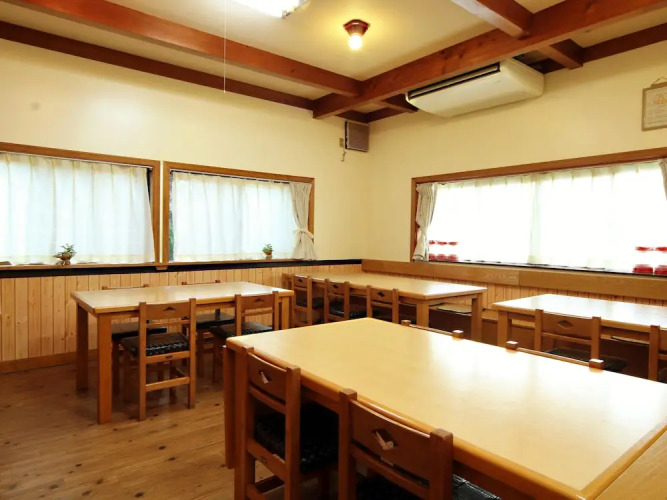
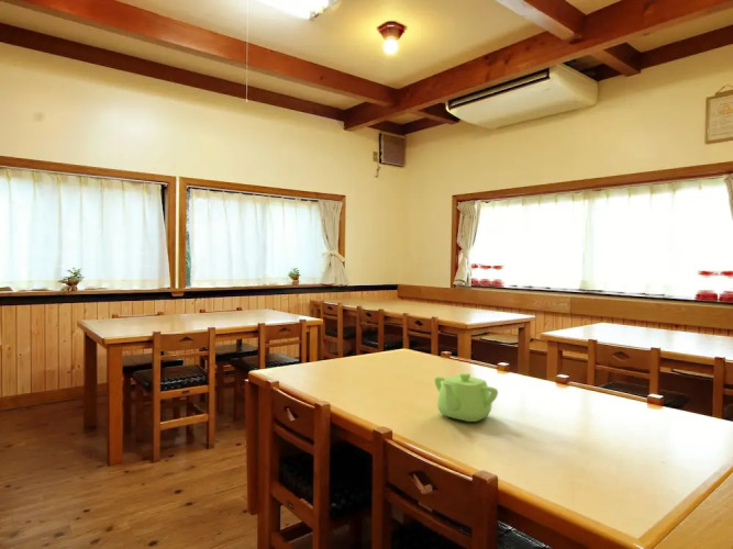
+ teapot [433,372,499,423]
